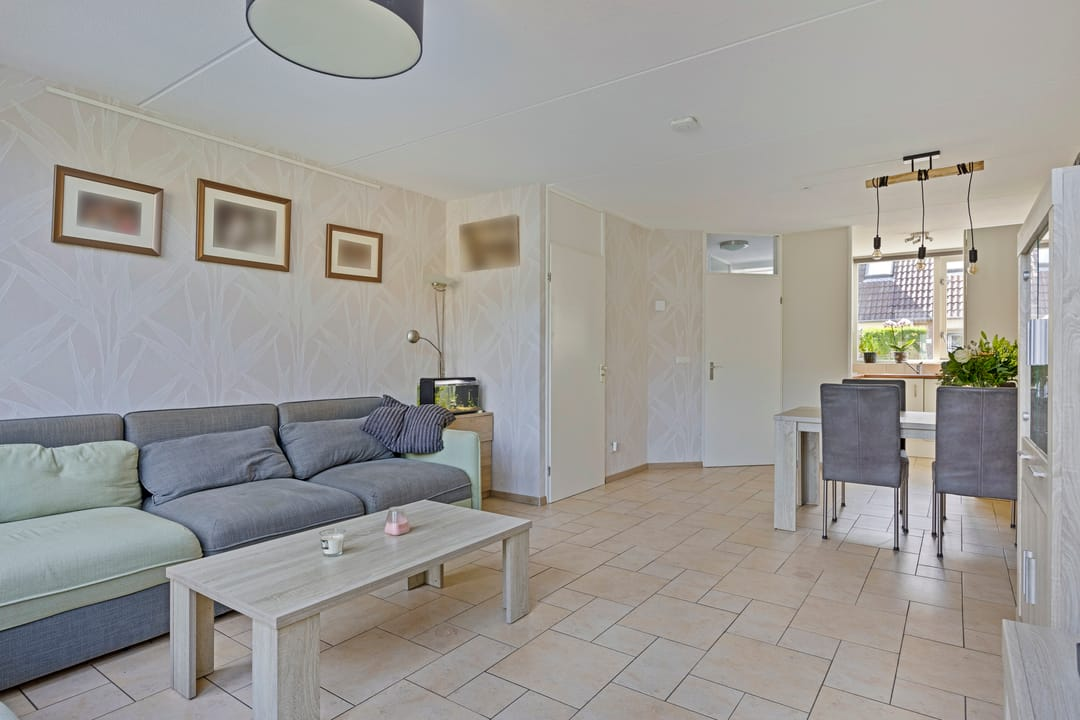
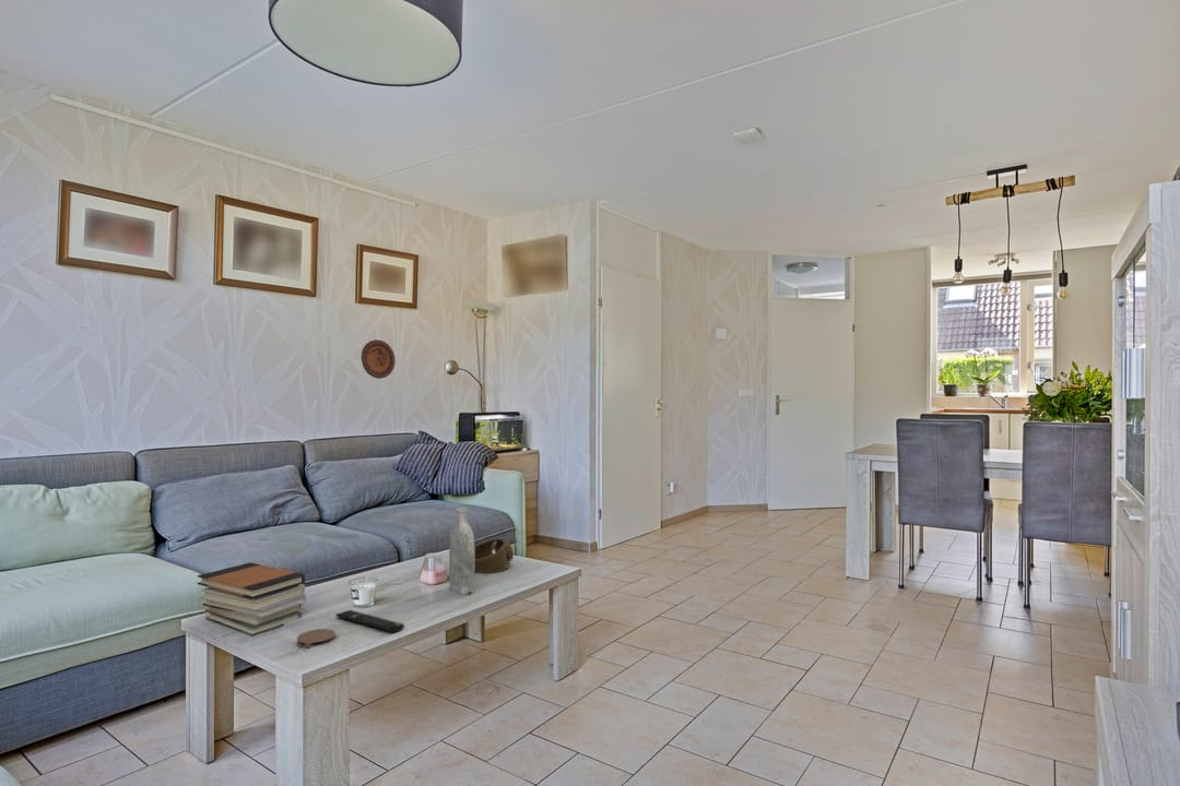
+ remote control [334,609,405,633]
+ coaster [296,628,337,648]
+ decorative plate [361,338,397,380]
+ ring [474,537,515,574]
+ bottle [448,507,475,596]
+ book stack [197,561,307,638]
